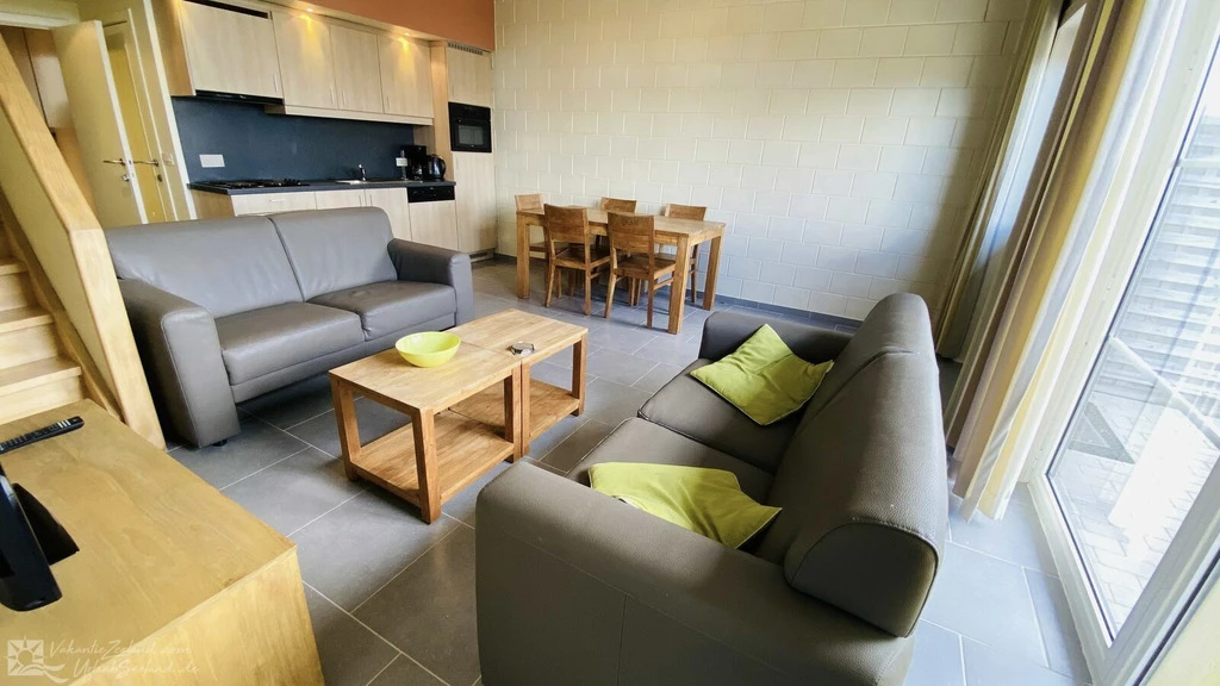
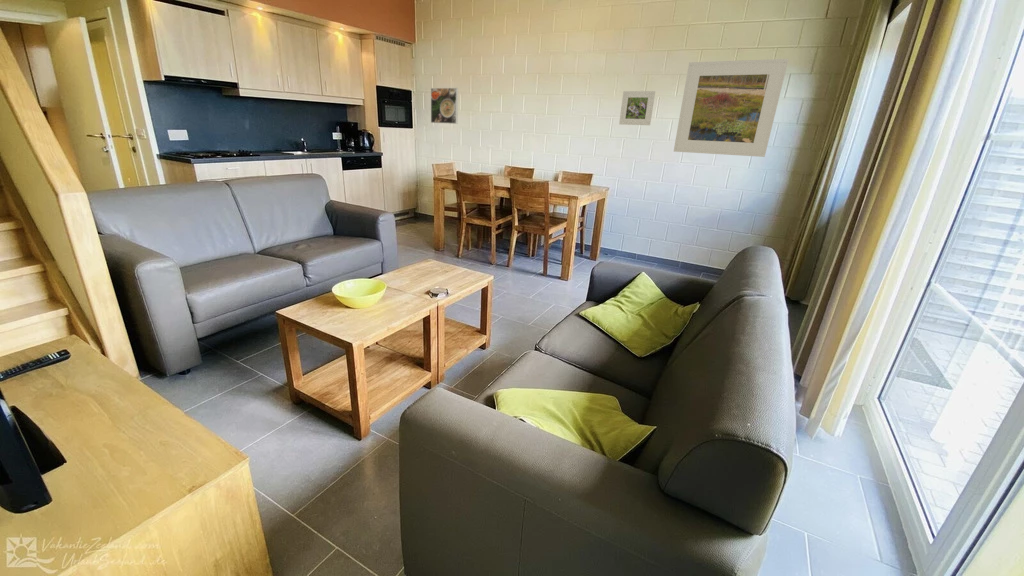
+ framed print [618,90,656,126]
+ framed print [673,58,789,158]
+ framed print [430,87,459,125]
